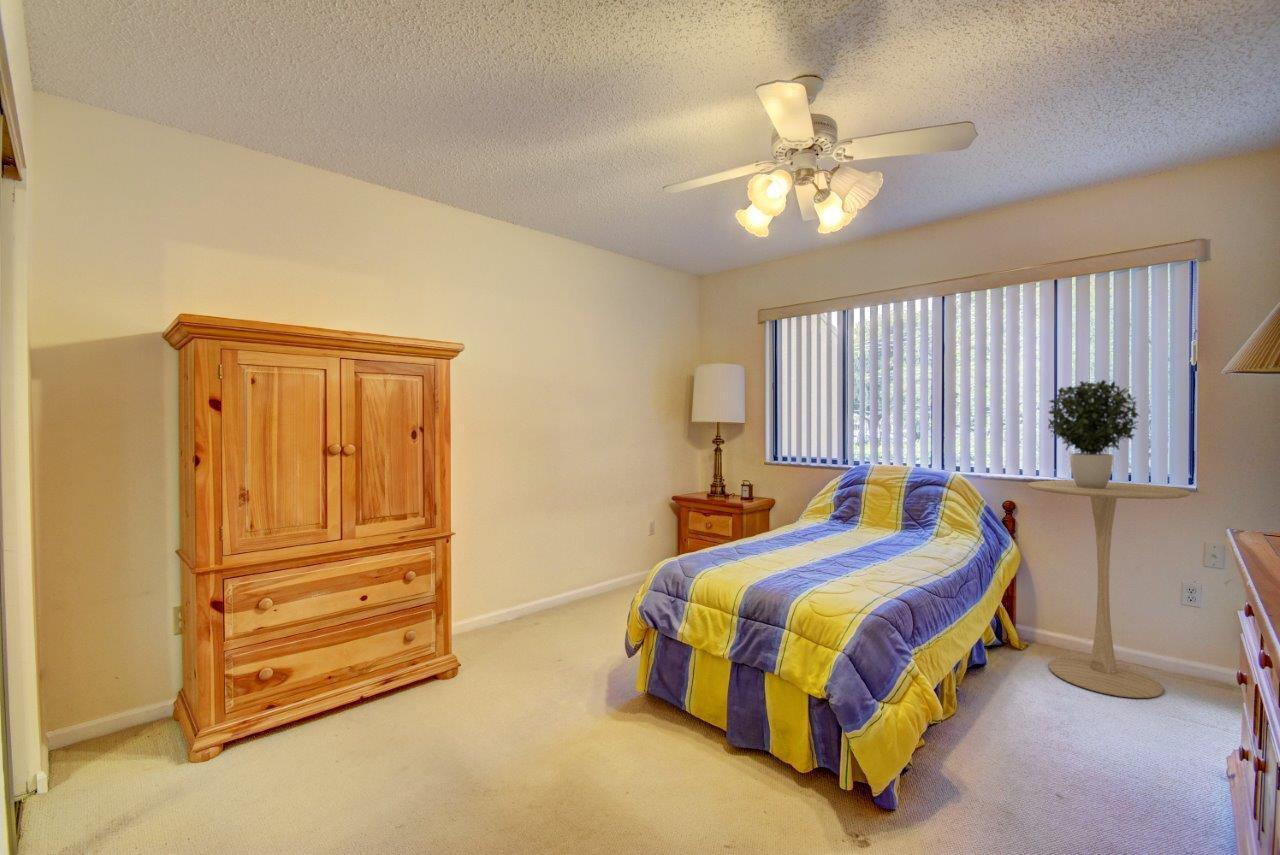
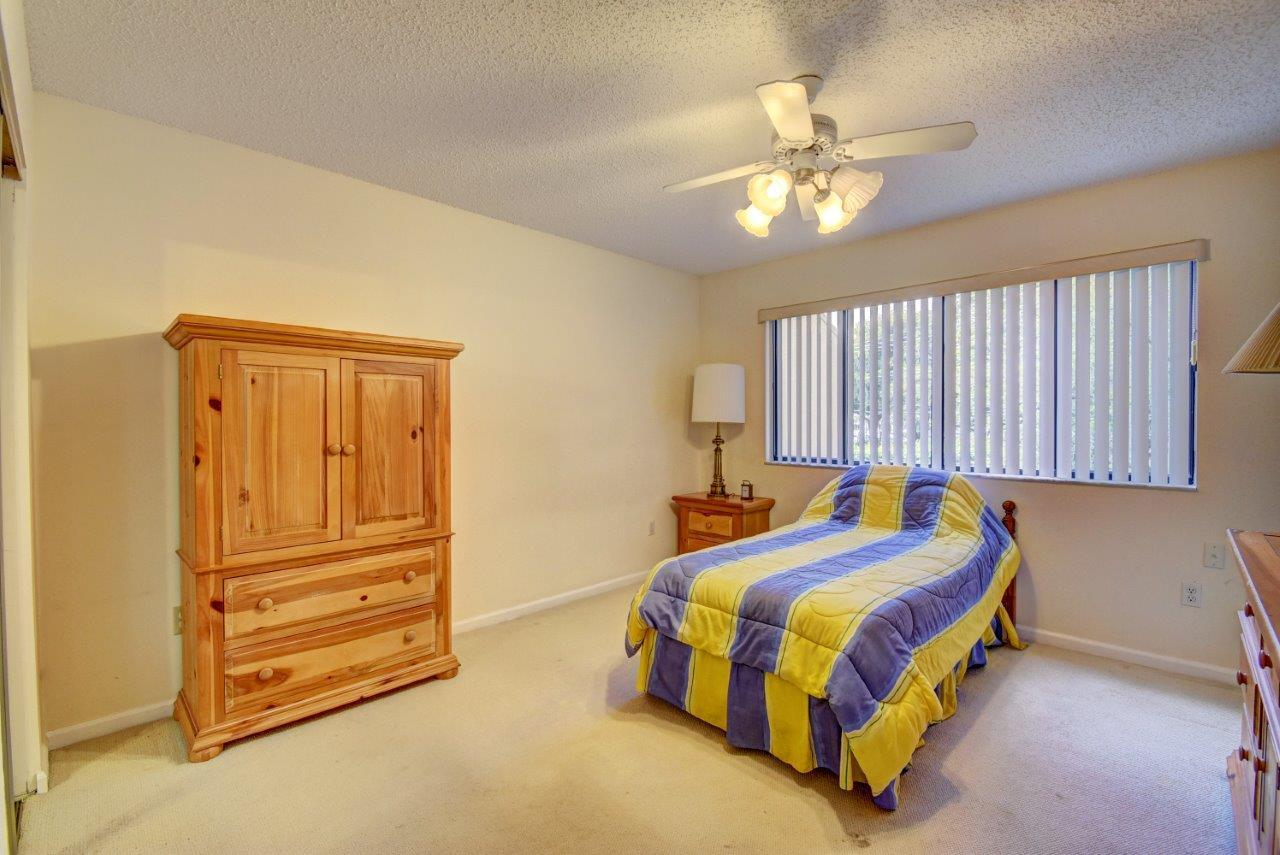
- pedestal table [1027,480,1191,699]
- potted plant [1047,379,1142,489]
